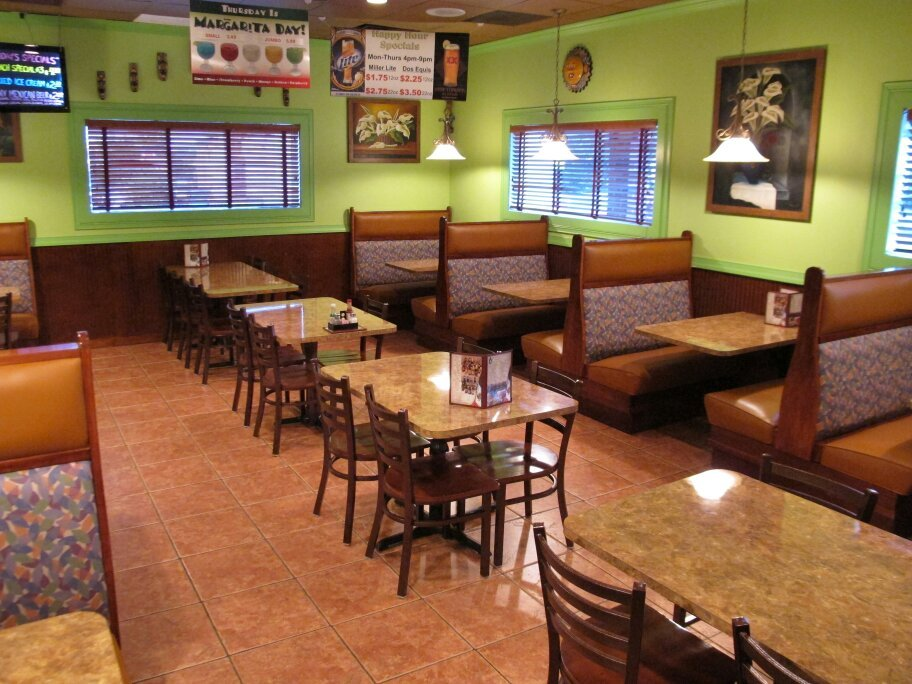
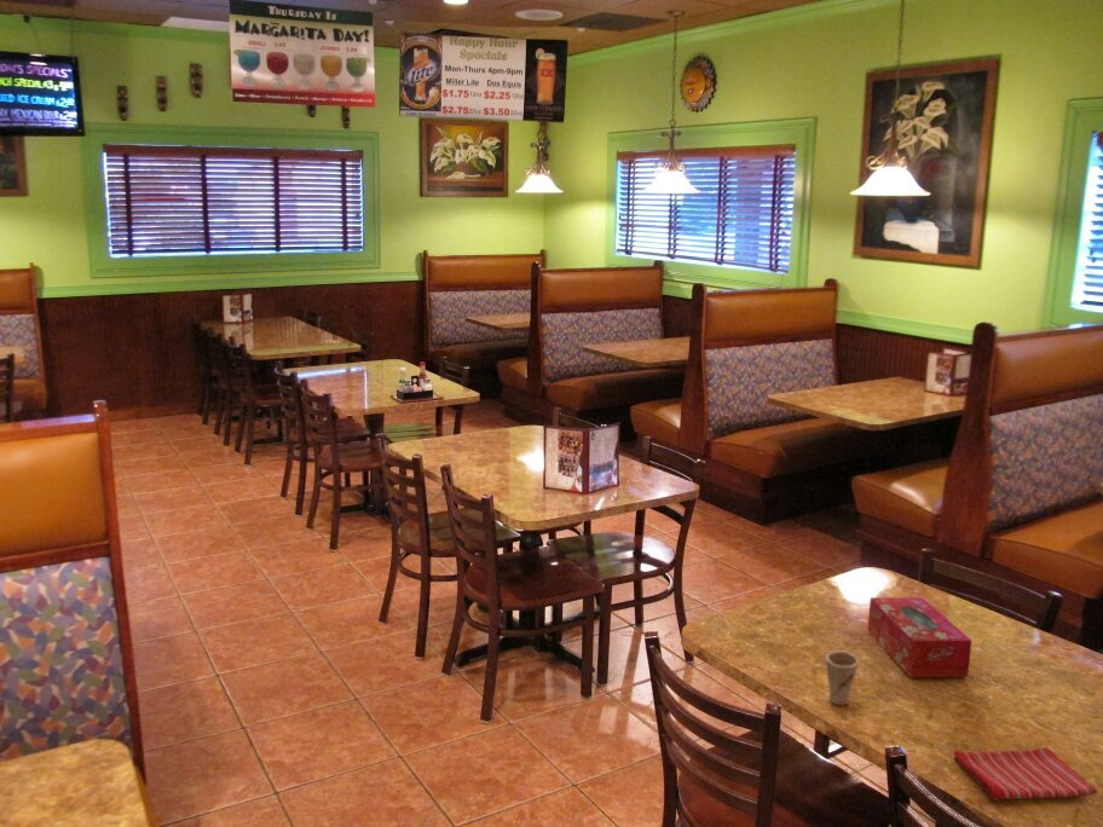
+ tissue box [867,596,972,678]
+ cup [825,649,861,707]
+ dish towel [952,746,1098,800]
